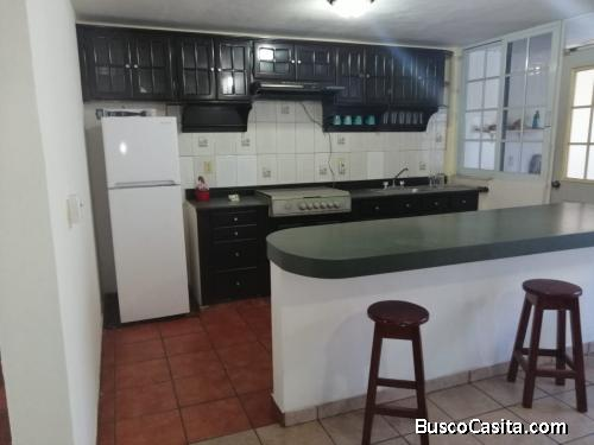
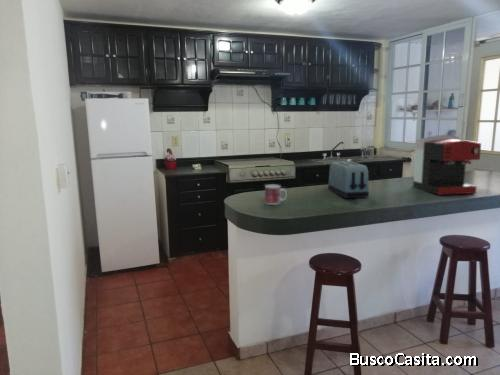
+ mug [264,184,288,206]
+ coffee maker [412,134,482,196]
+ toaster [327,160,370,199]
